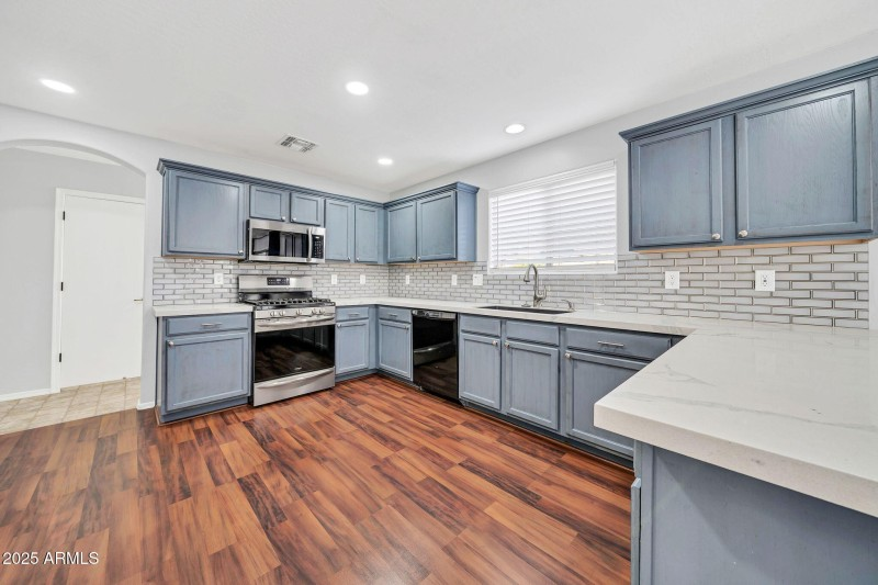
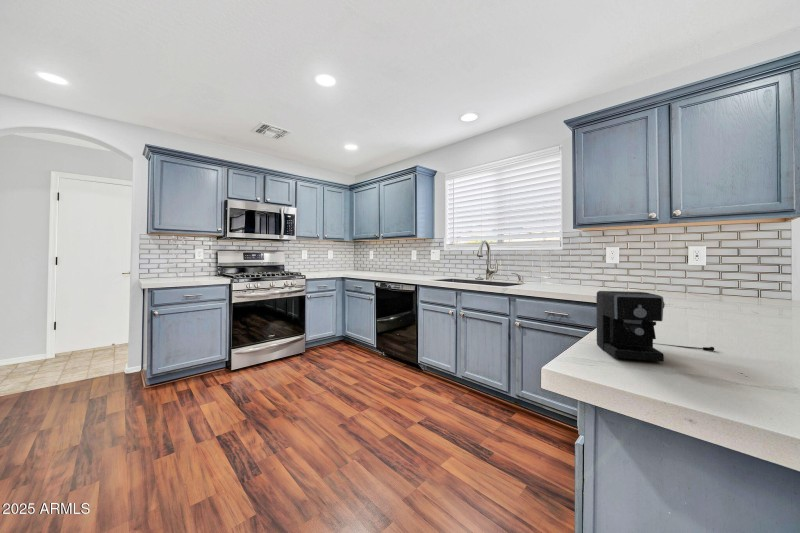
+ coffee maker [595,290,715,363]
